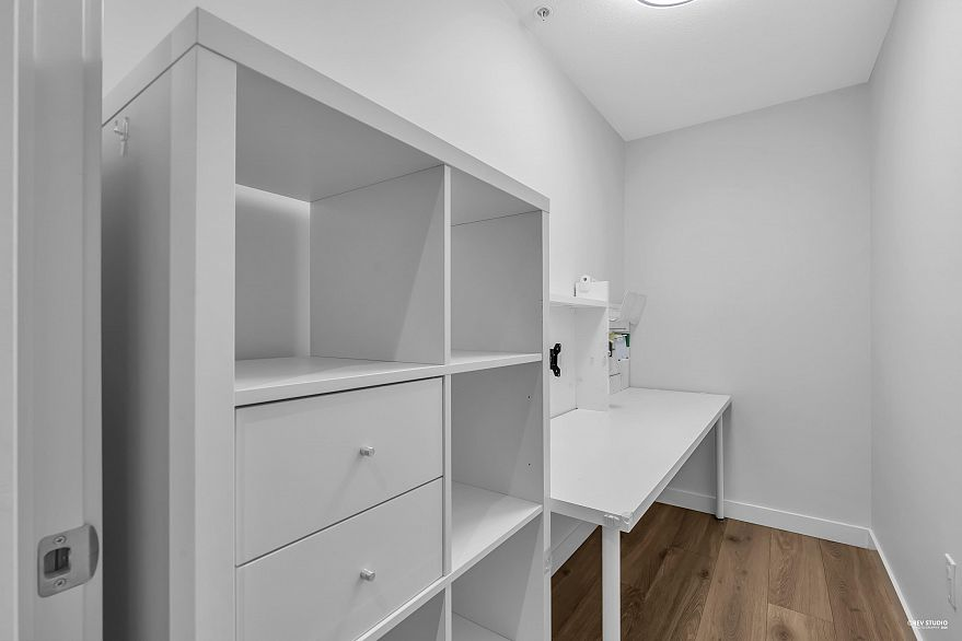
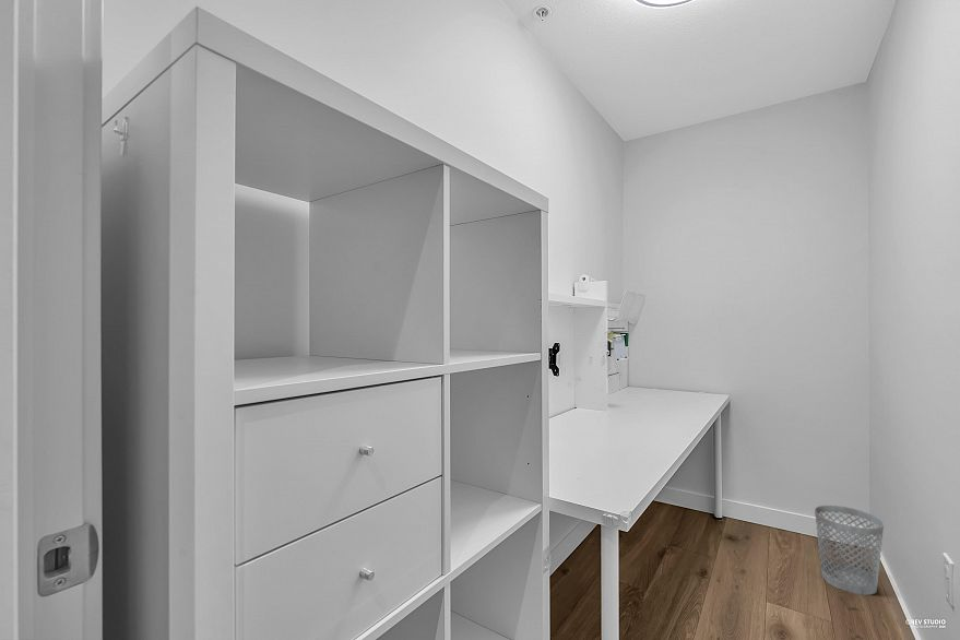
+ wastebasket [814,505,885,596]
